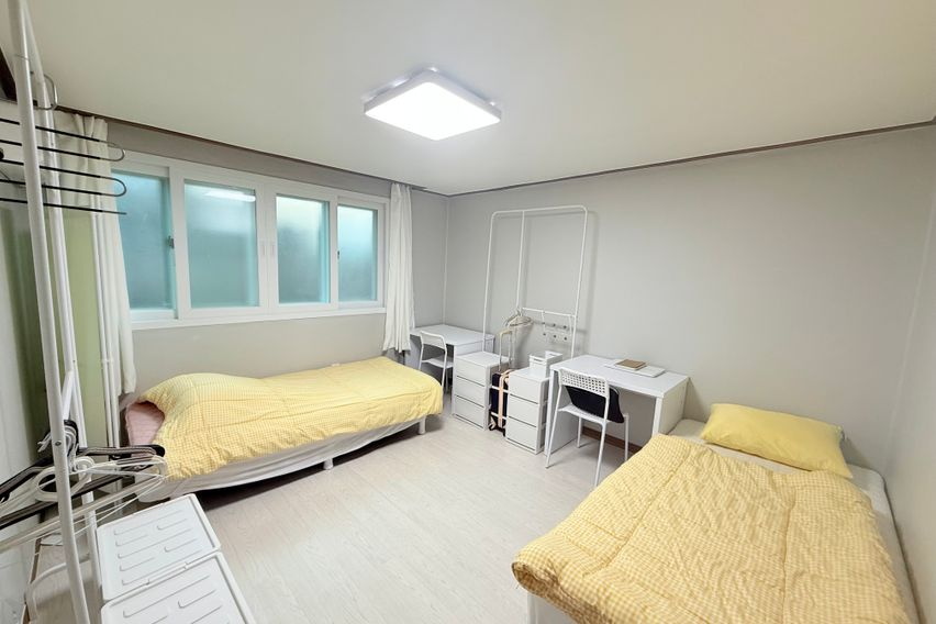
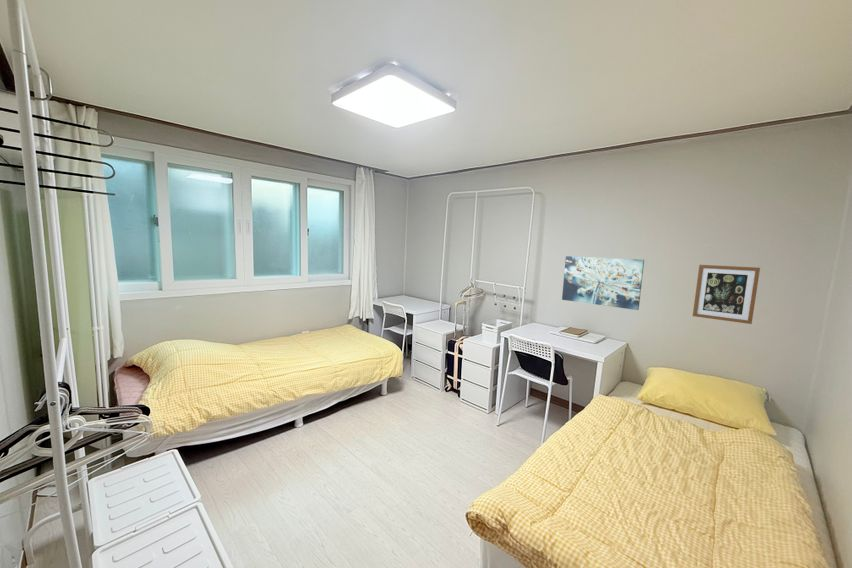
+ wall art [561,255,645,311]
+ wall art [692,264,761,325]
